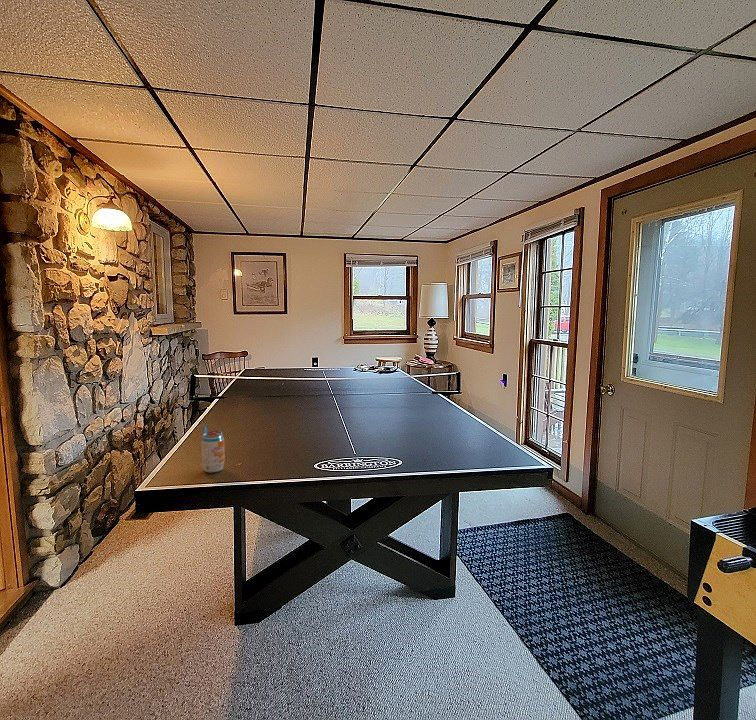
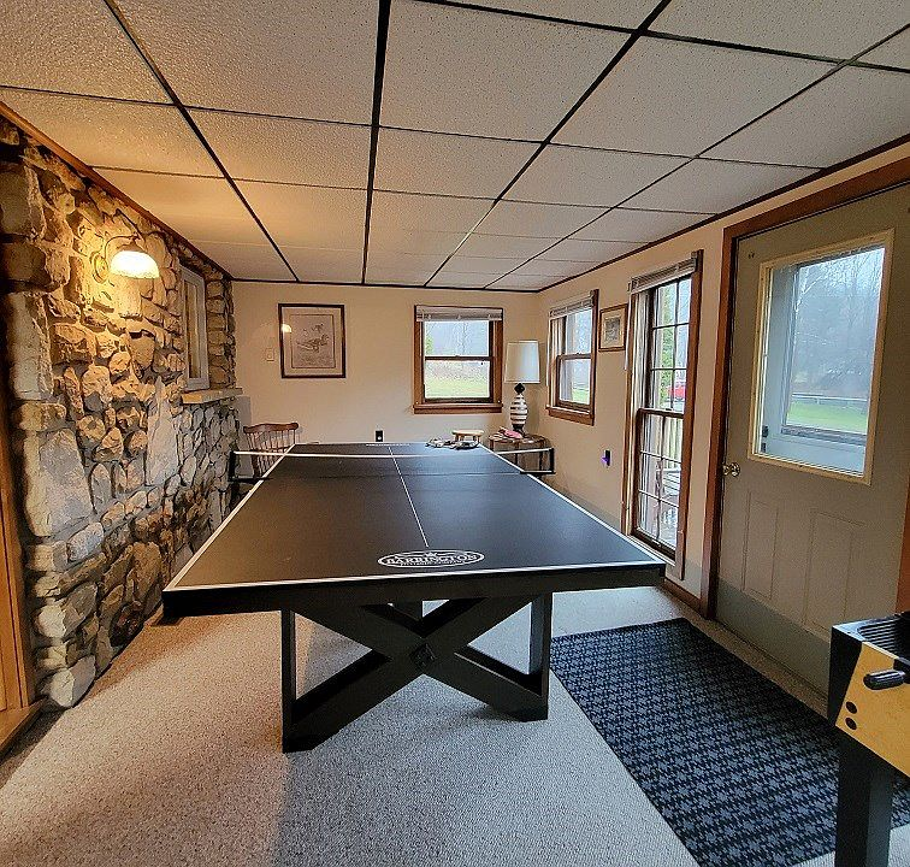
- beverage can [200,424,226,474]
